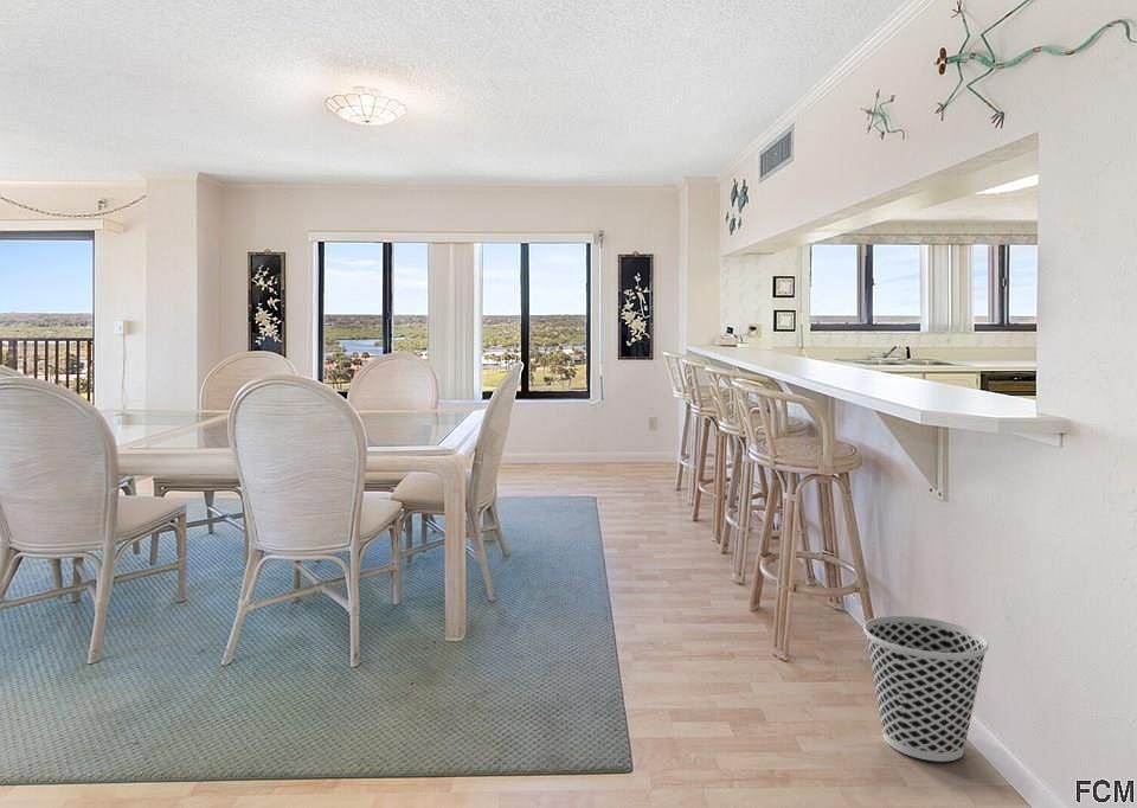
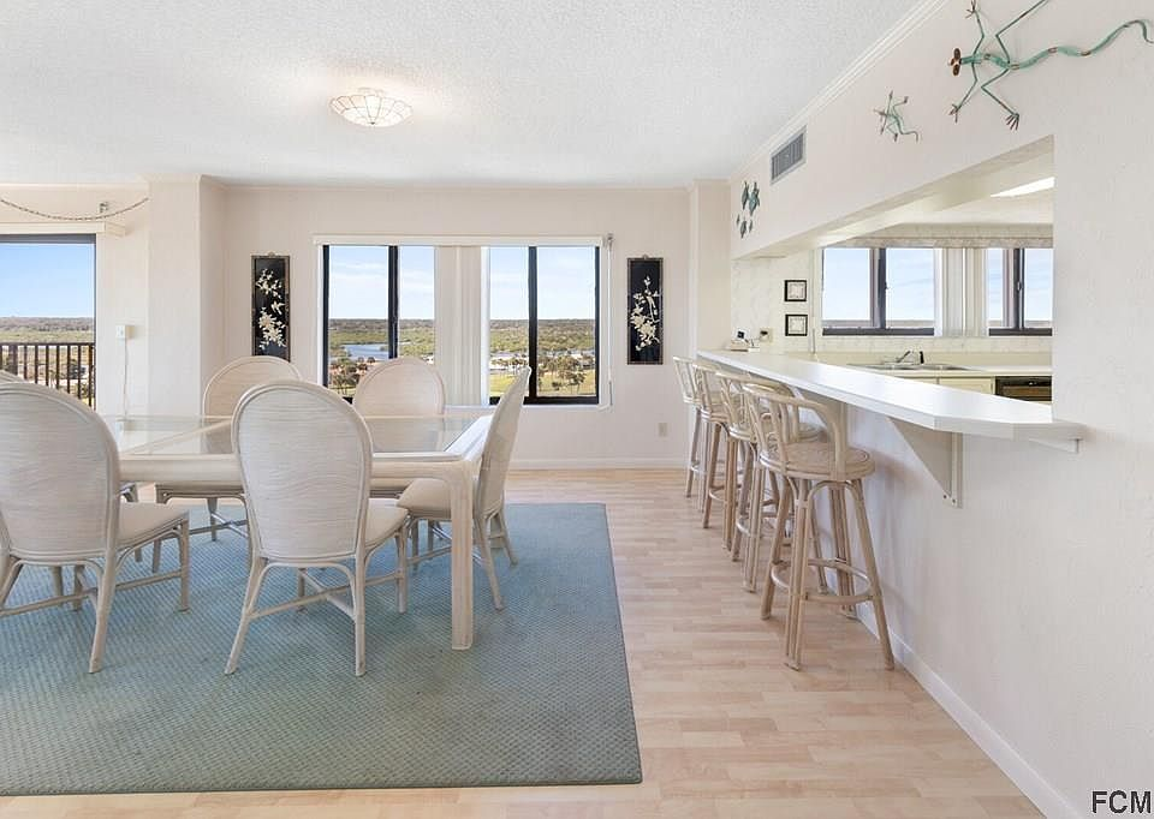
- wastebasket [862,615,990,763]
